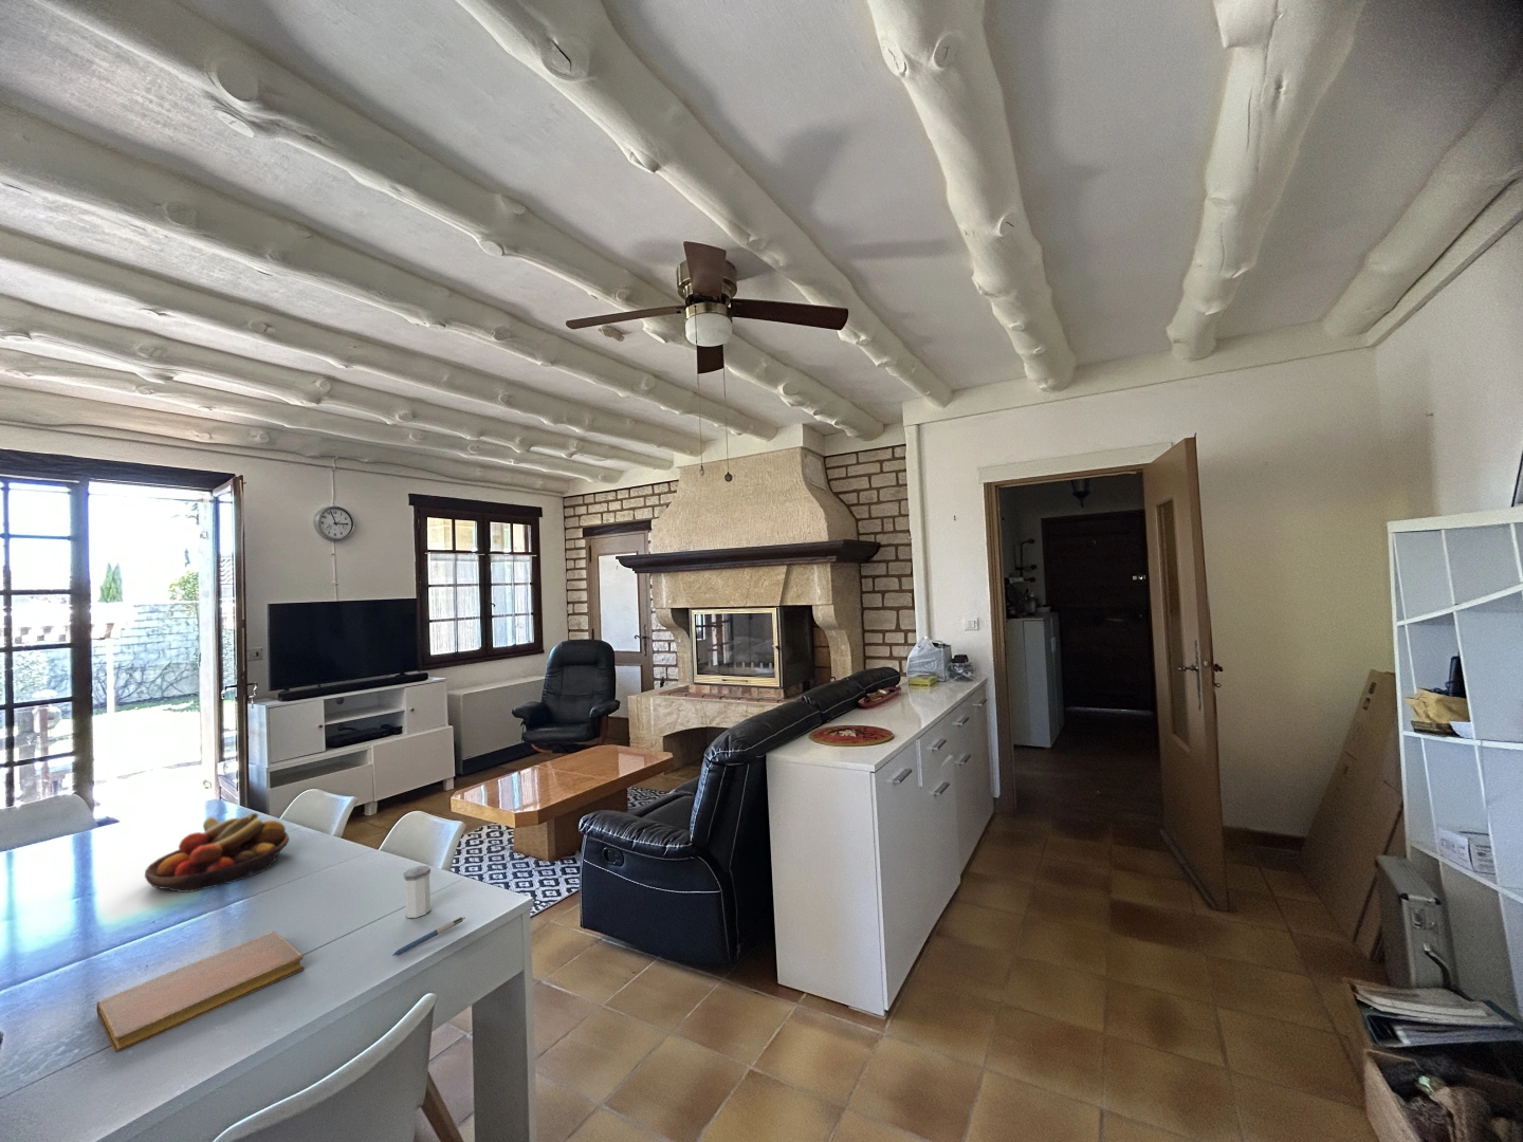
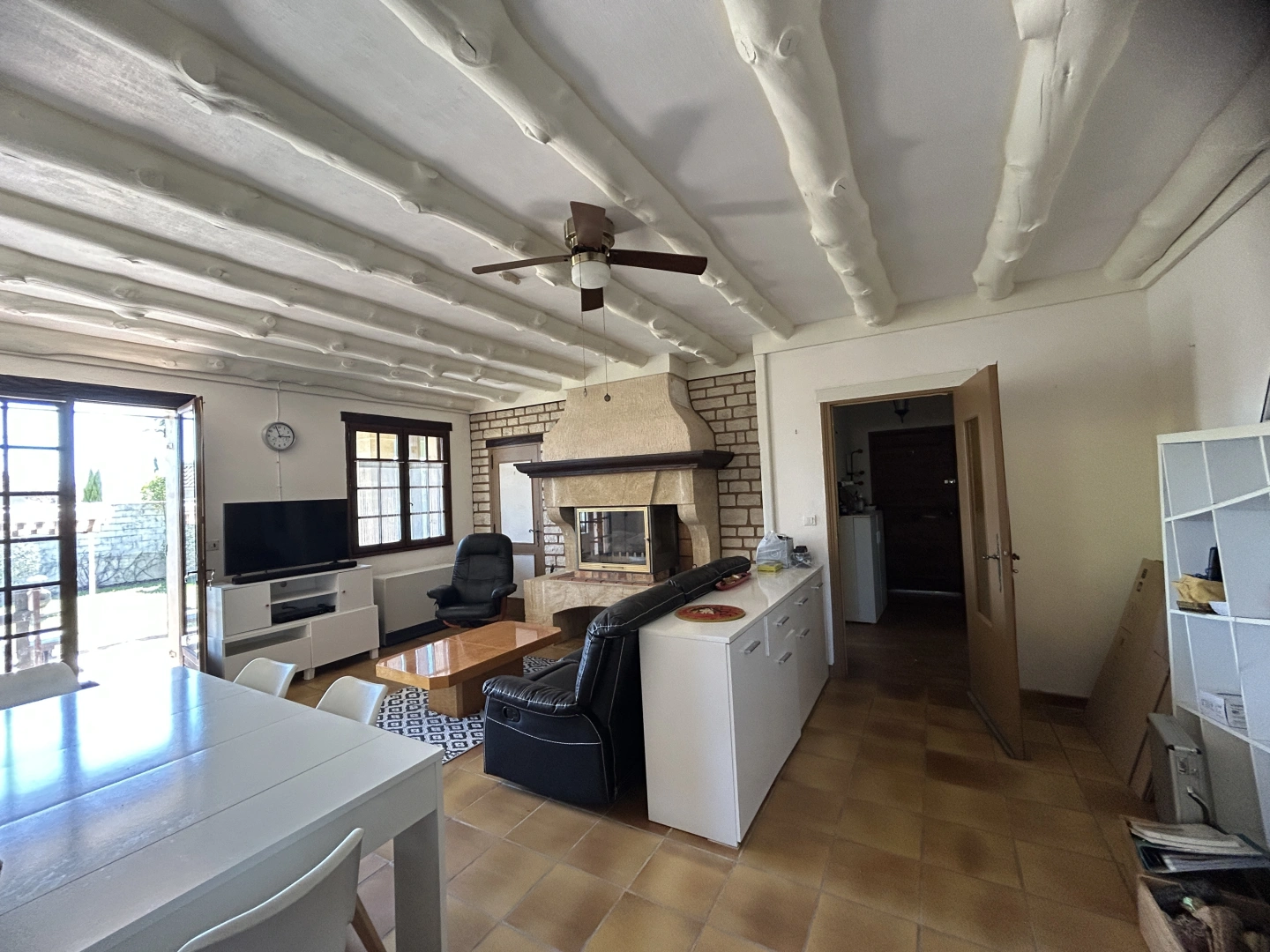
- notebook [95,931,305,1053]
- pen [391,915,466,957]
- fruit bowl [144,812,291,894]
- salt shaker [403,865,432,919]
